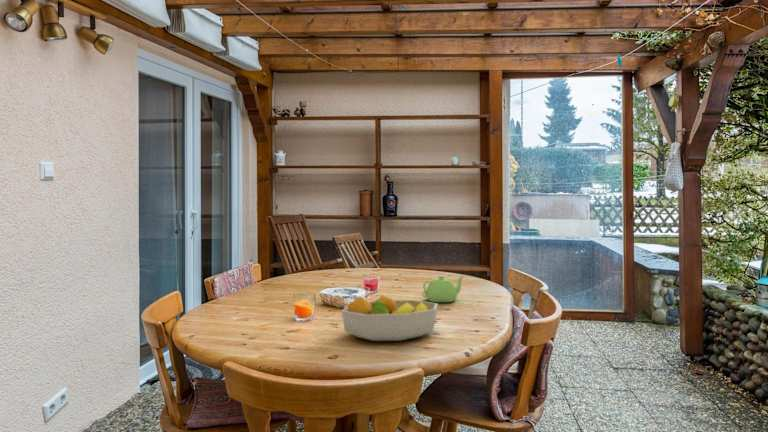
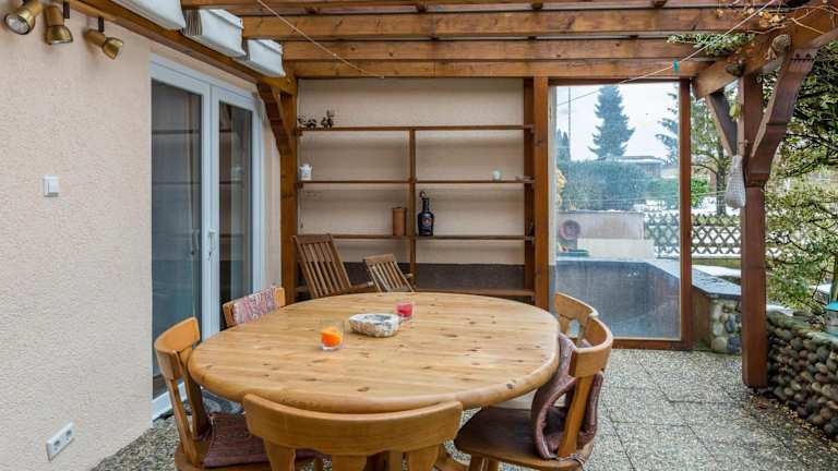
- teapot [421,275,465,303]
- fruit bowl [341,294,439,342]
